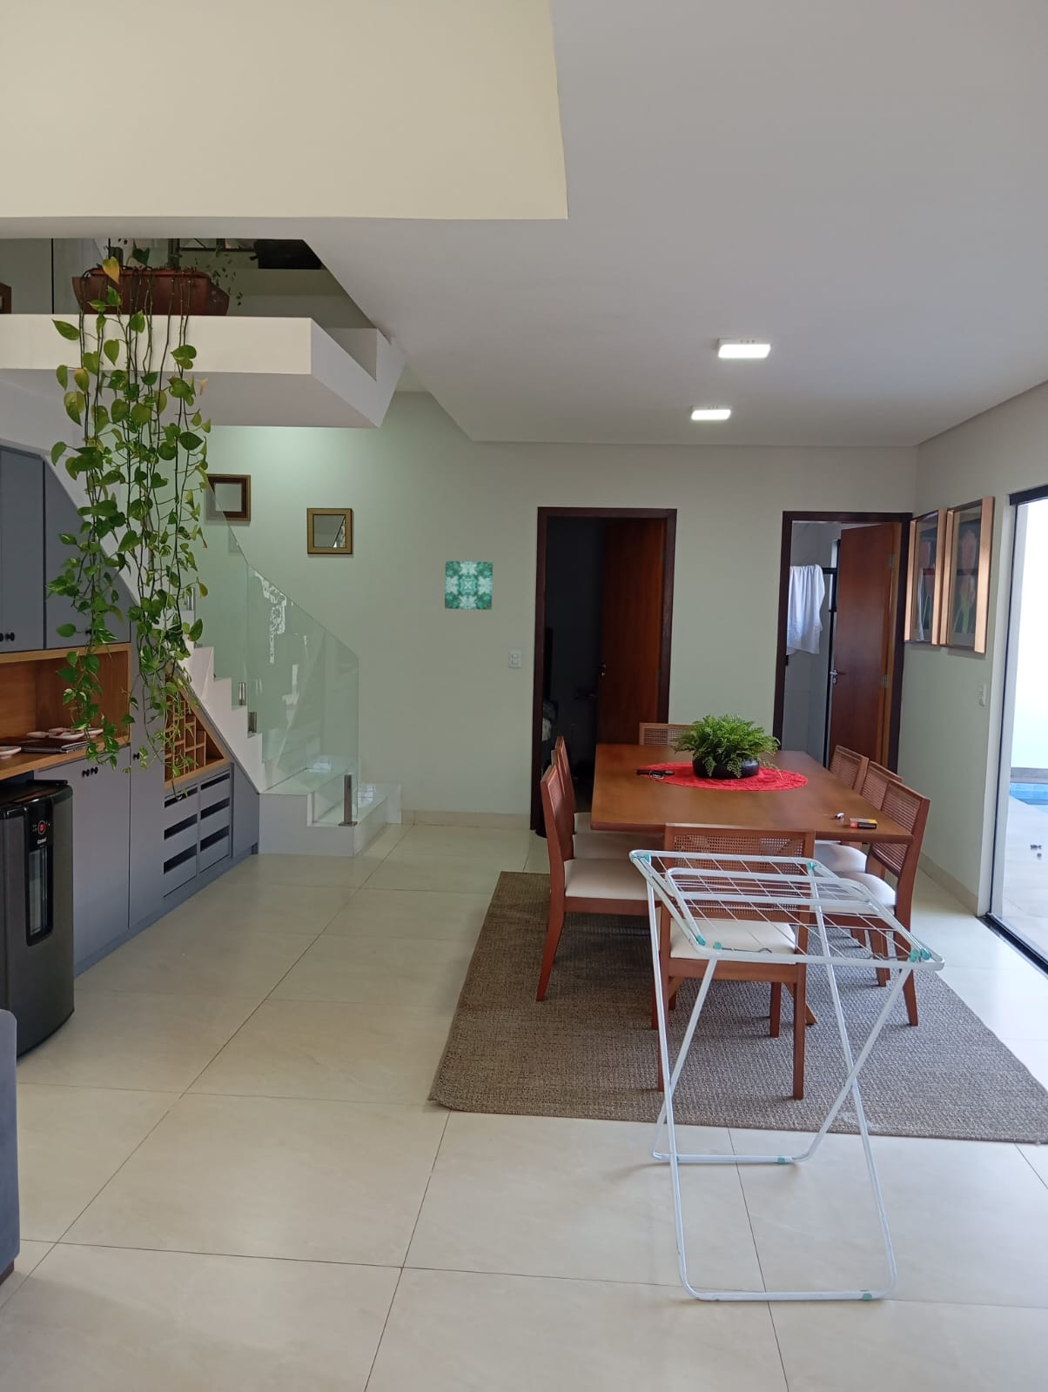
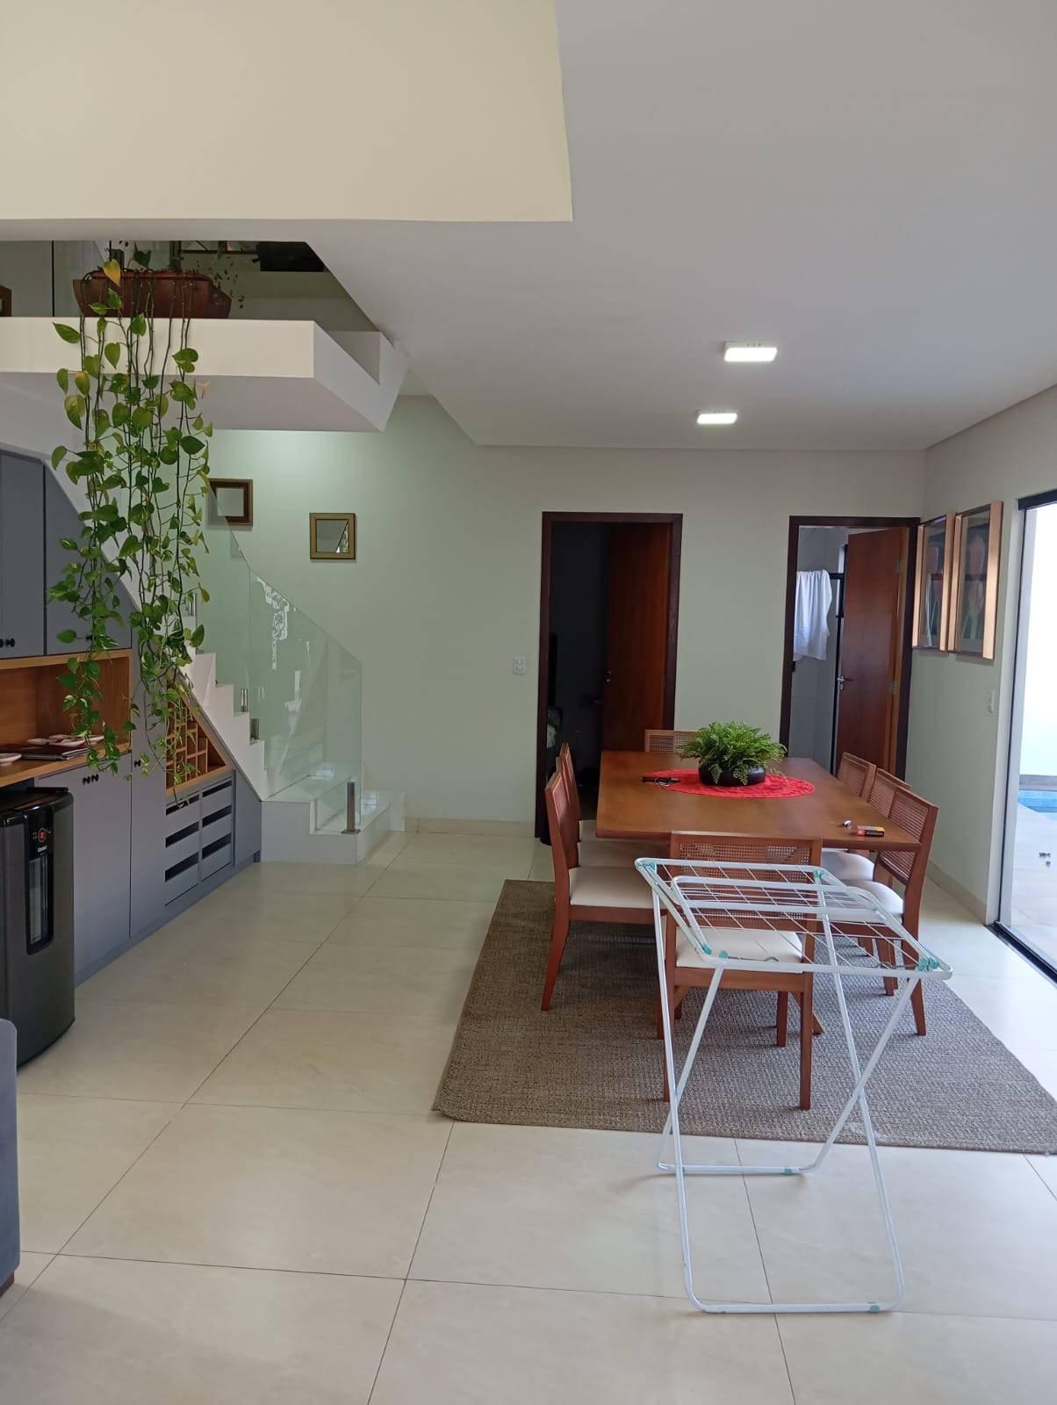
- wall art [444,560,493,611]
